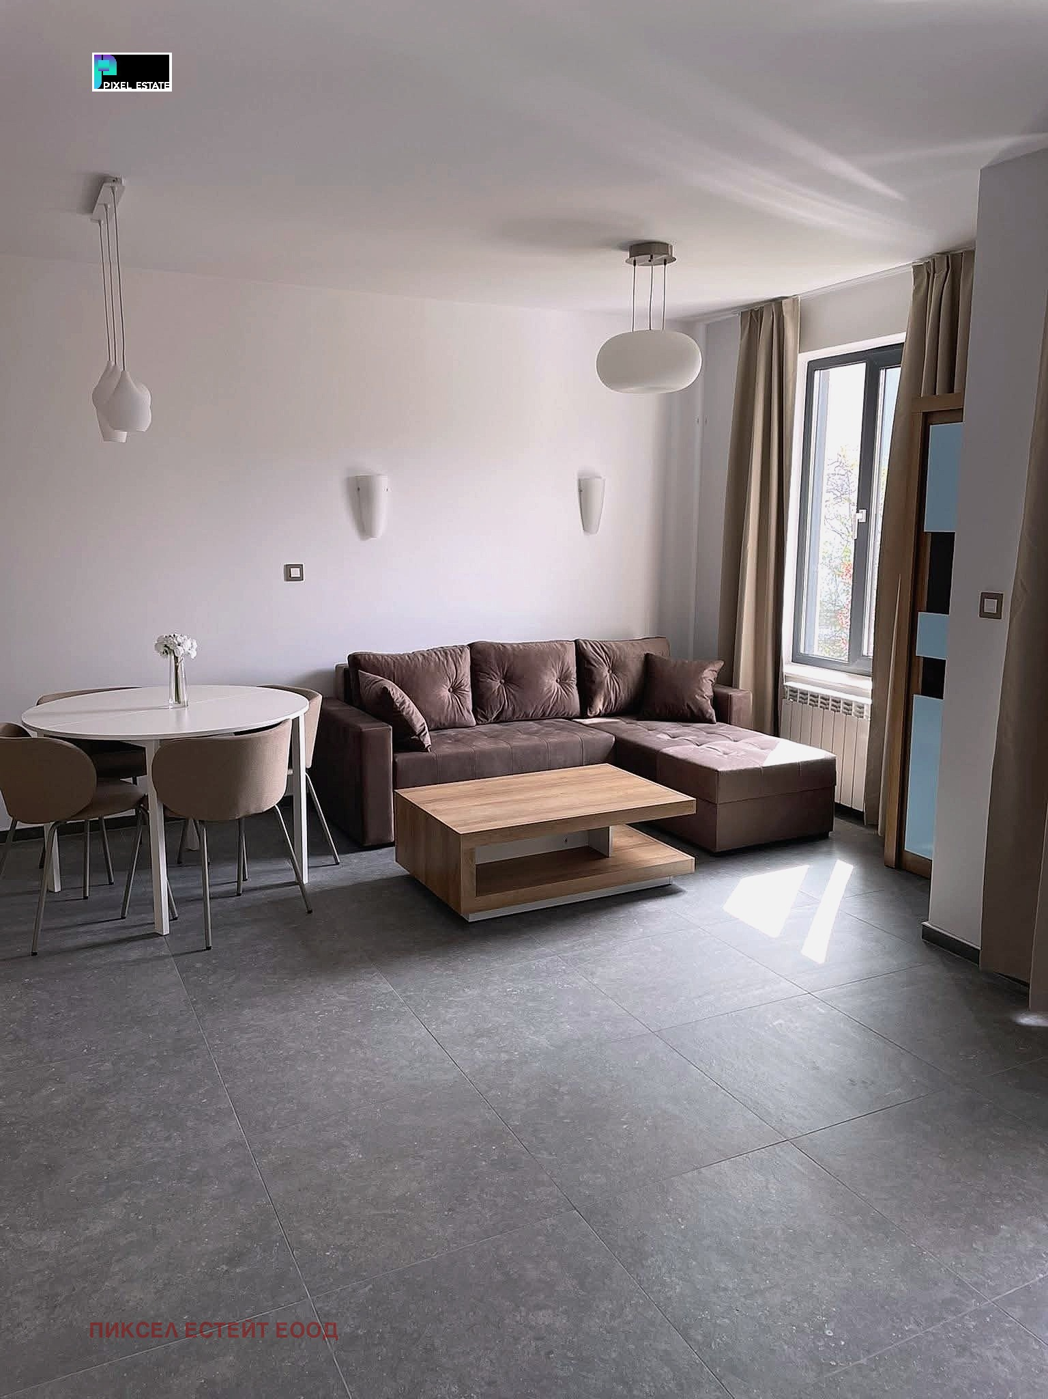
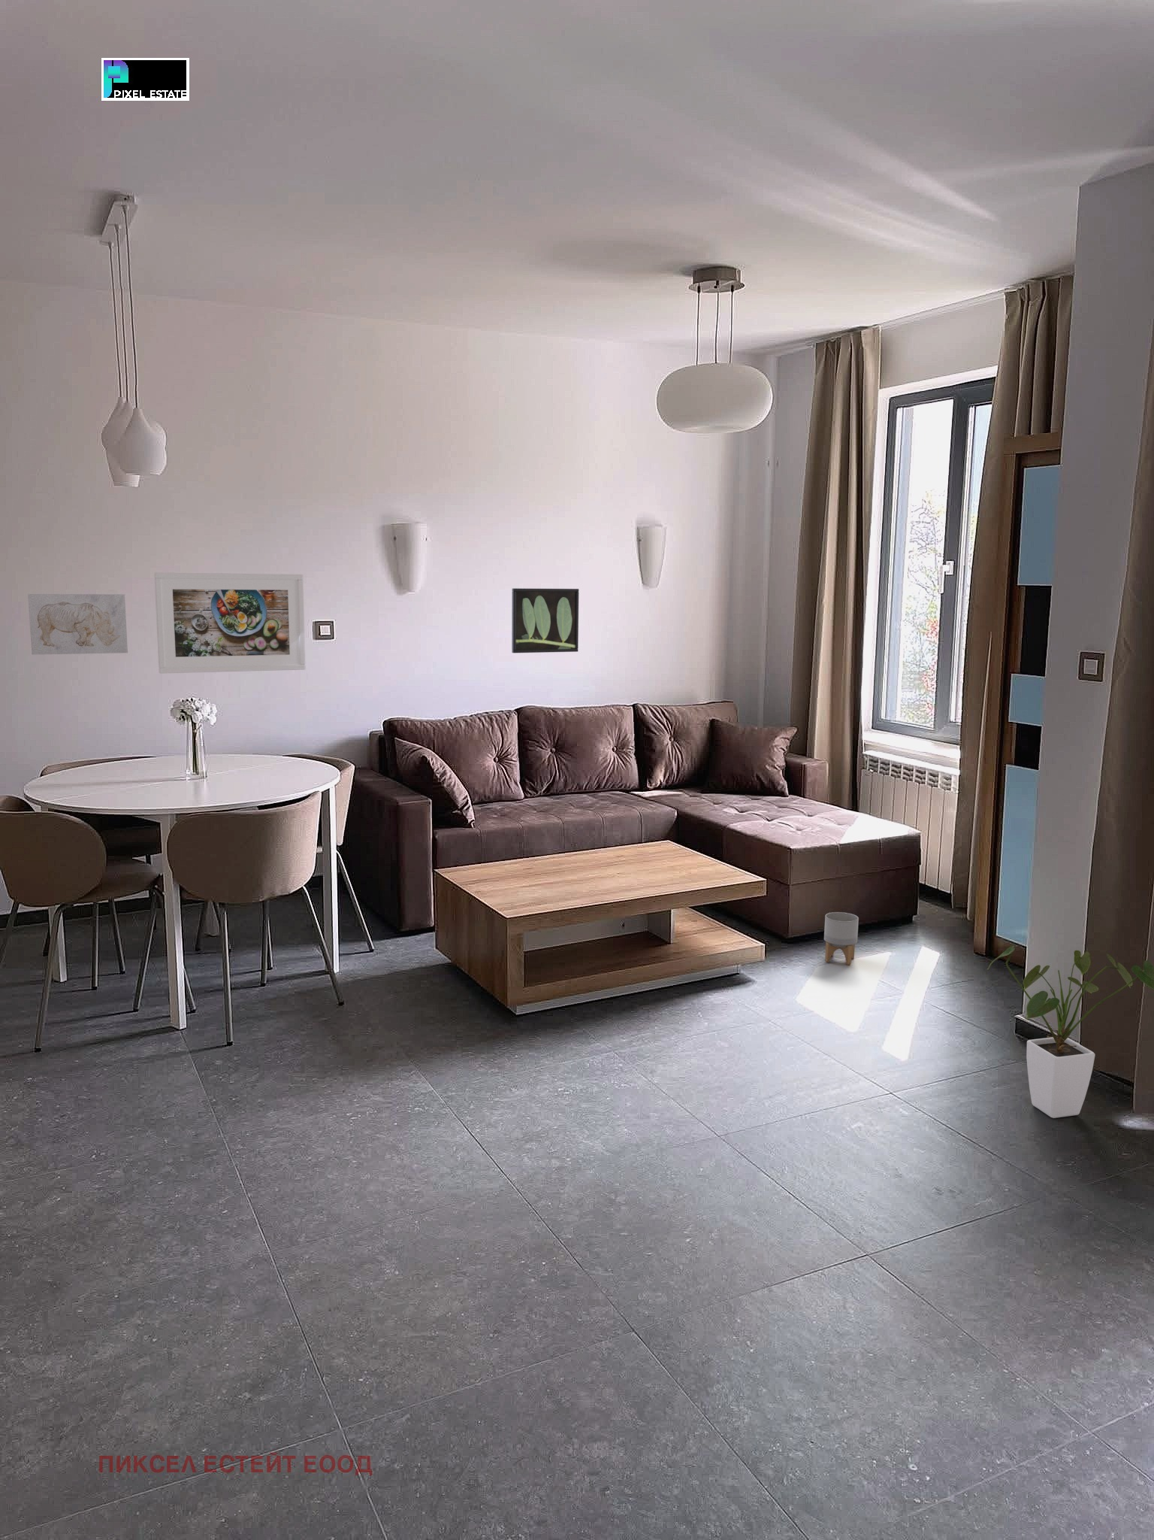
+ wall art [27,593,128,656]
+ planter [823,912,859,965]
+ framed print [153,571,307,674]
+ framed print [510,587,579,654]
+ house plant [987,945,1154,1119]
